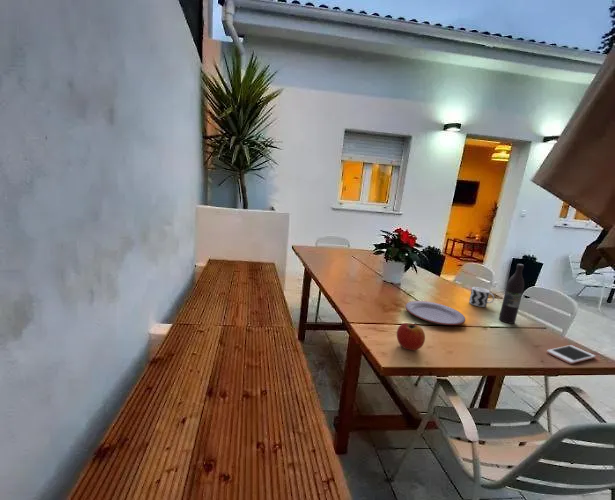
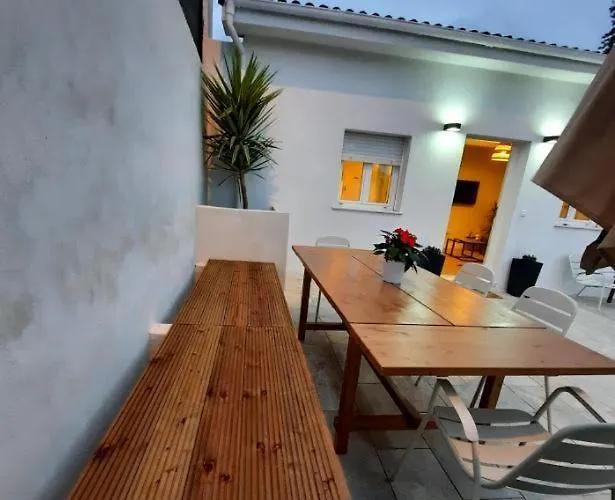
- wine bottle [498,263,525,325]
- apple [396,322,426,352]
- cell phone [545,344,597,365]
- plate [404,300,466,326]
- cup [468,286,495,308]
